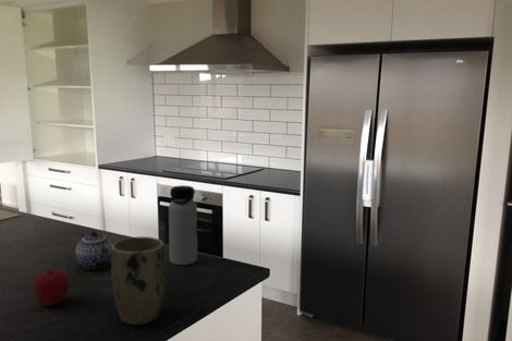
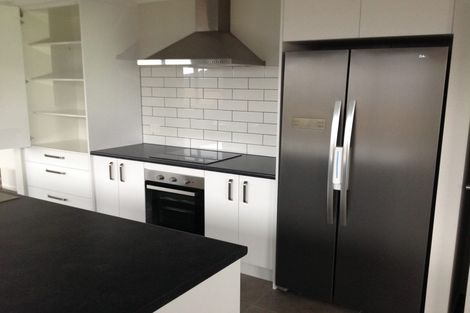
- fruit [33,269,70,306]
- teapot [74,230,113,270]
- plant pot [110,235,167,326]
- water bottle [168,184,198,266]
